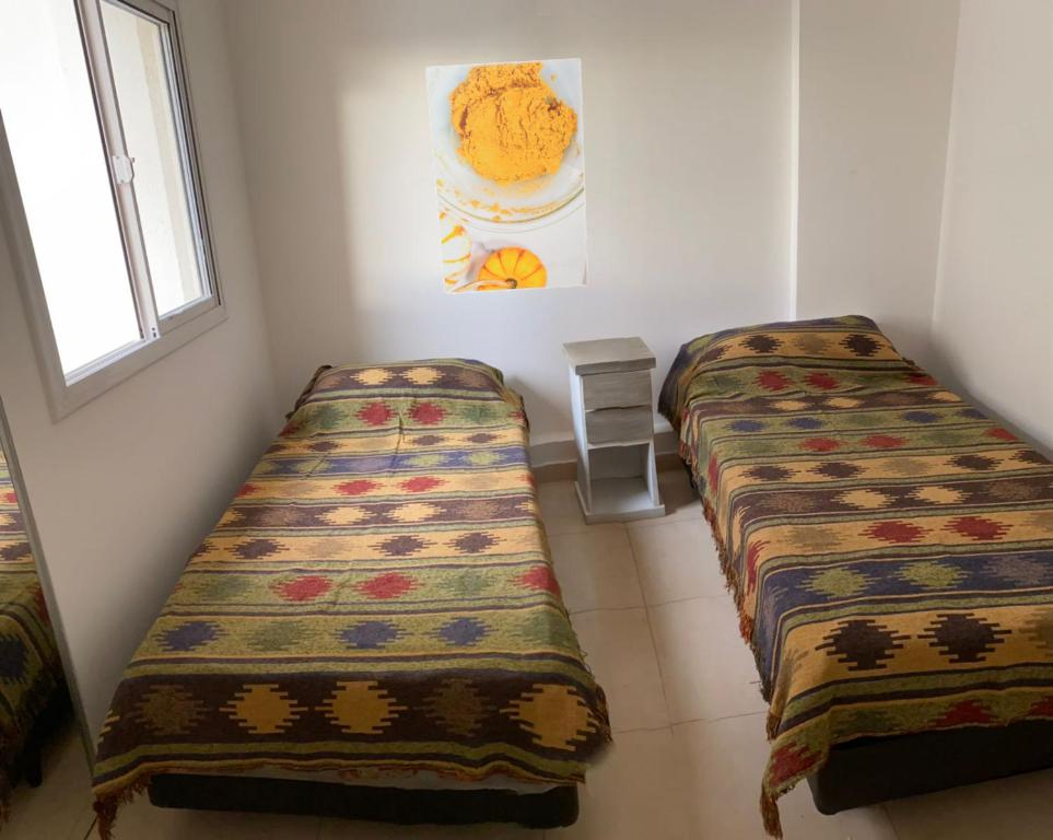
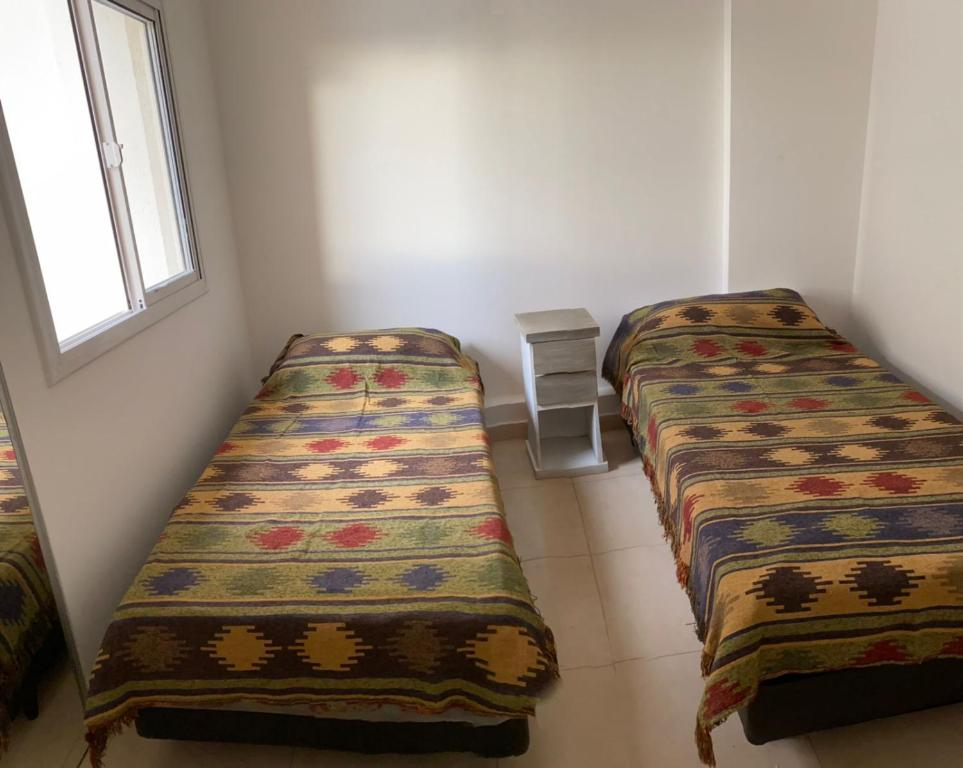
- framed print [424,57,589,295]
